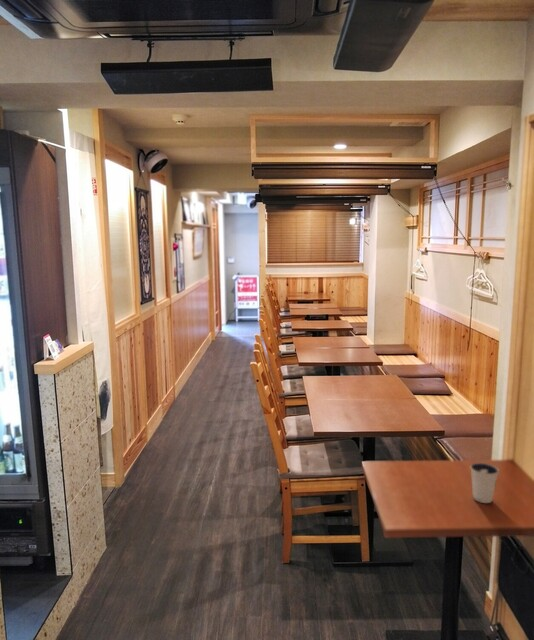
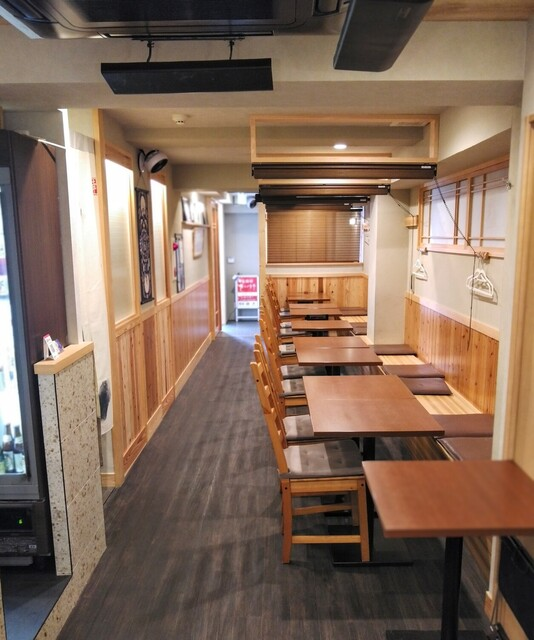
- dixie cup [469,461,500,504]
